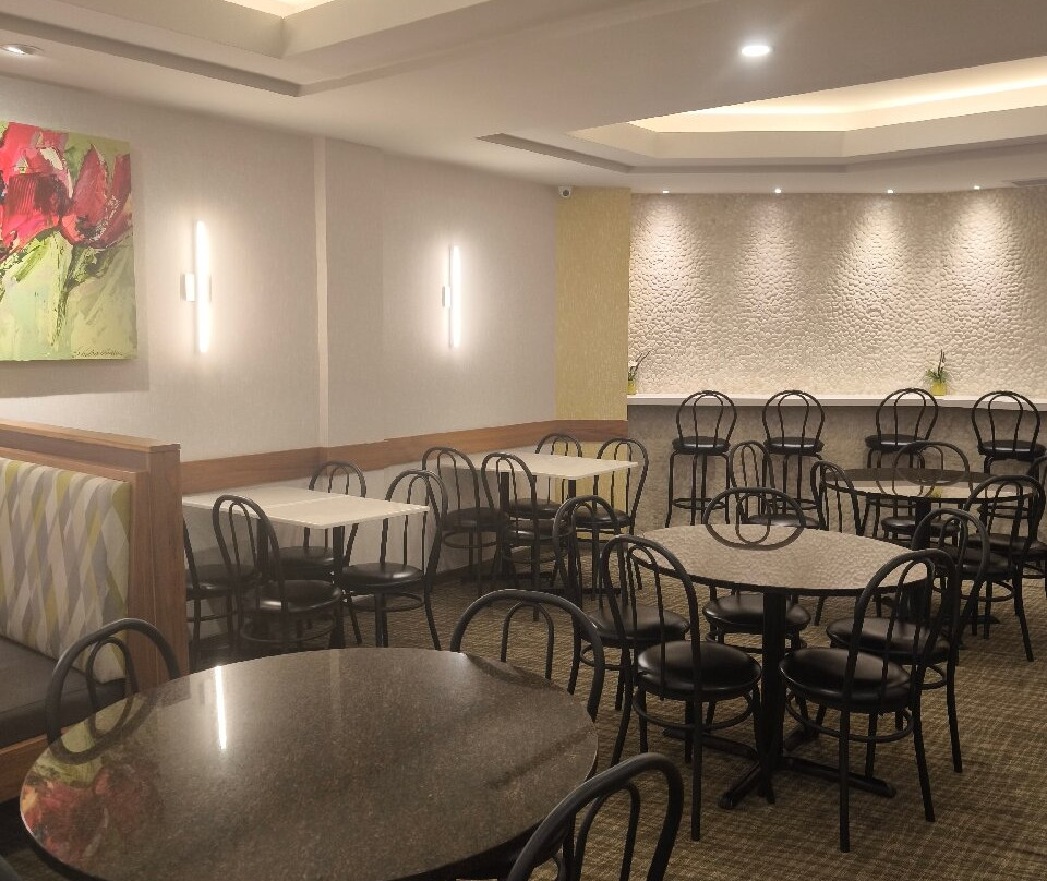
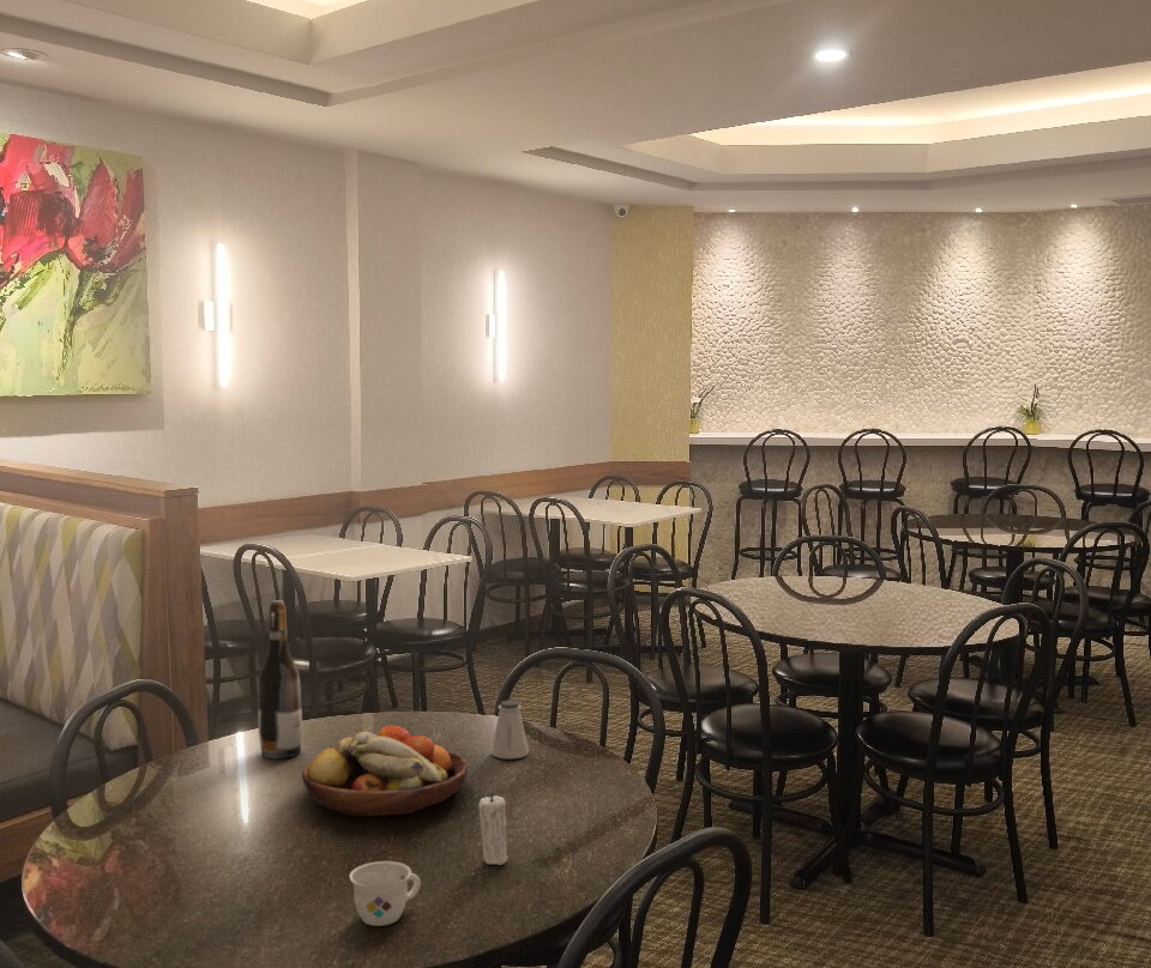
+ saltshaker [490,700,530,760]
+ fruit bowl [301,724,469,817]
+ teacup [348,860,422,927]
+ candle [477,793,510,866]
+ wine bottle [258,599,303,760]
